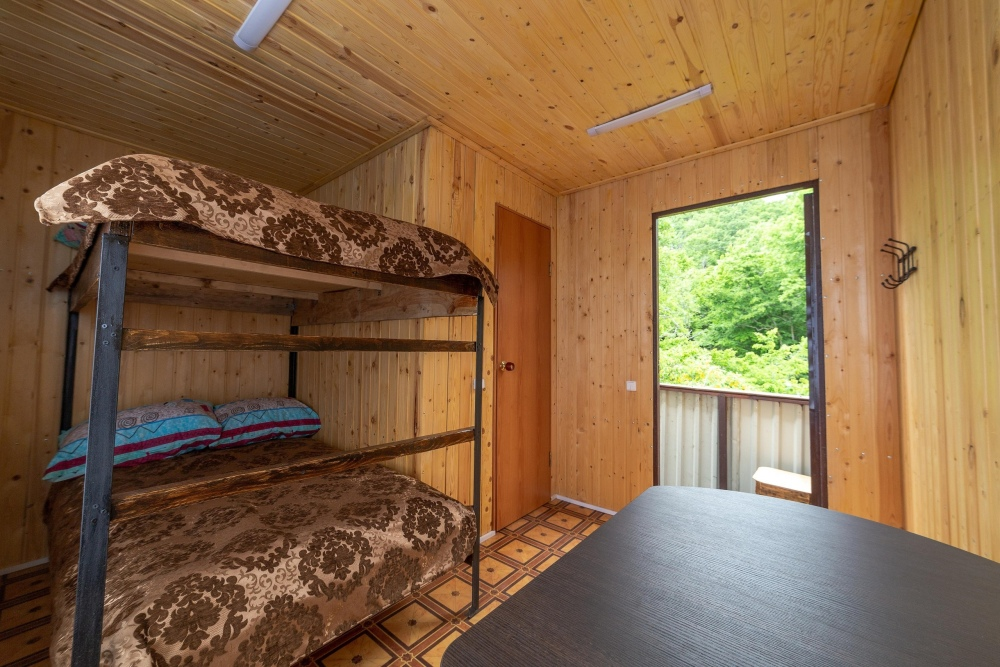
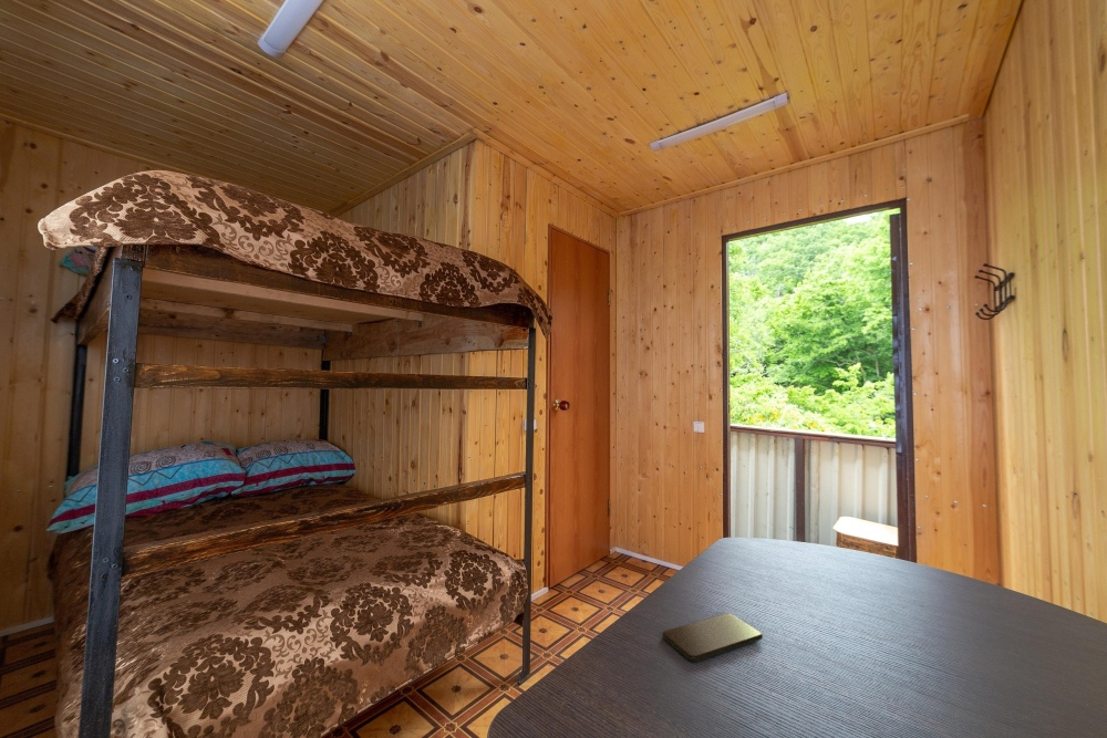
+ smartphone [661,613,764,663]
